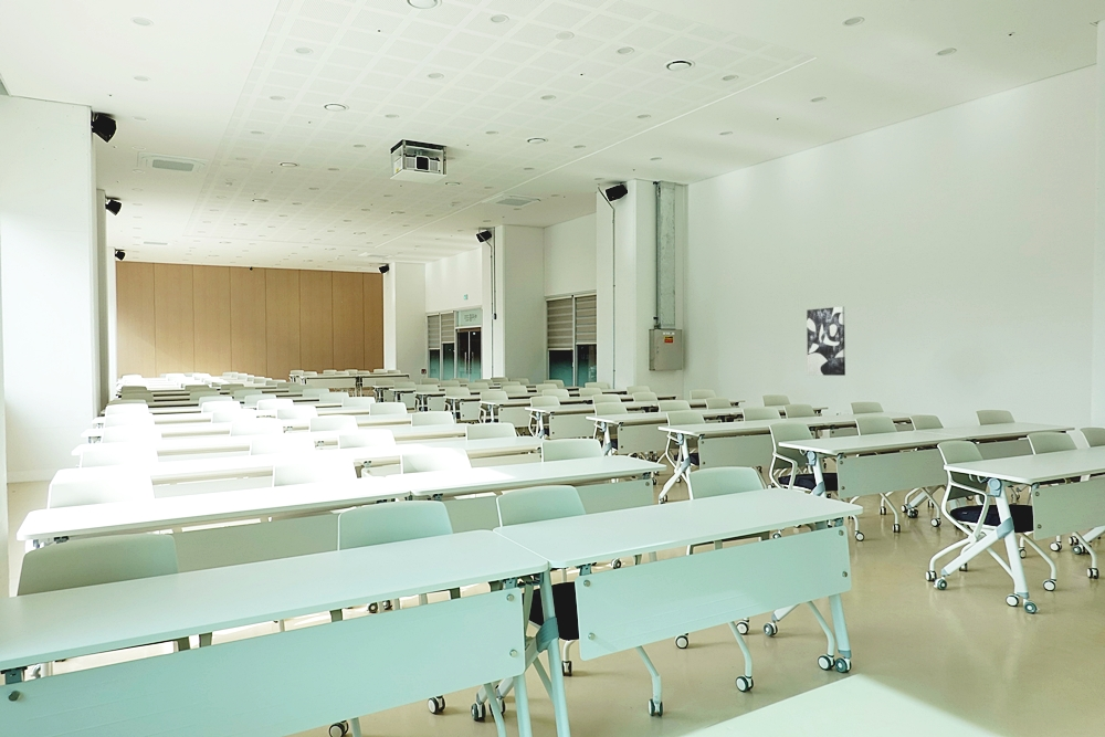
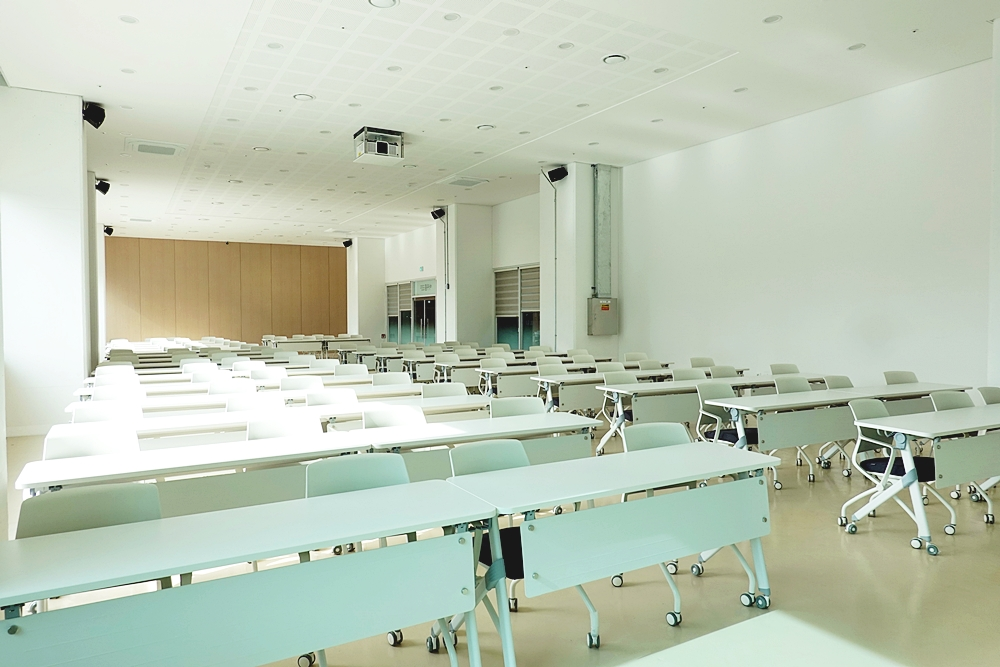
- wall art [806,305,846,377]
